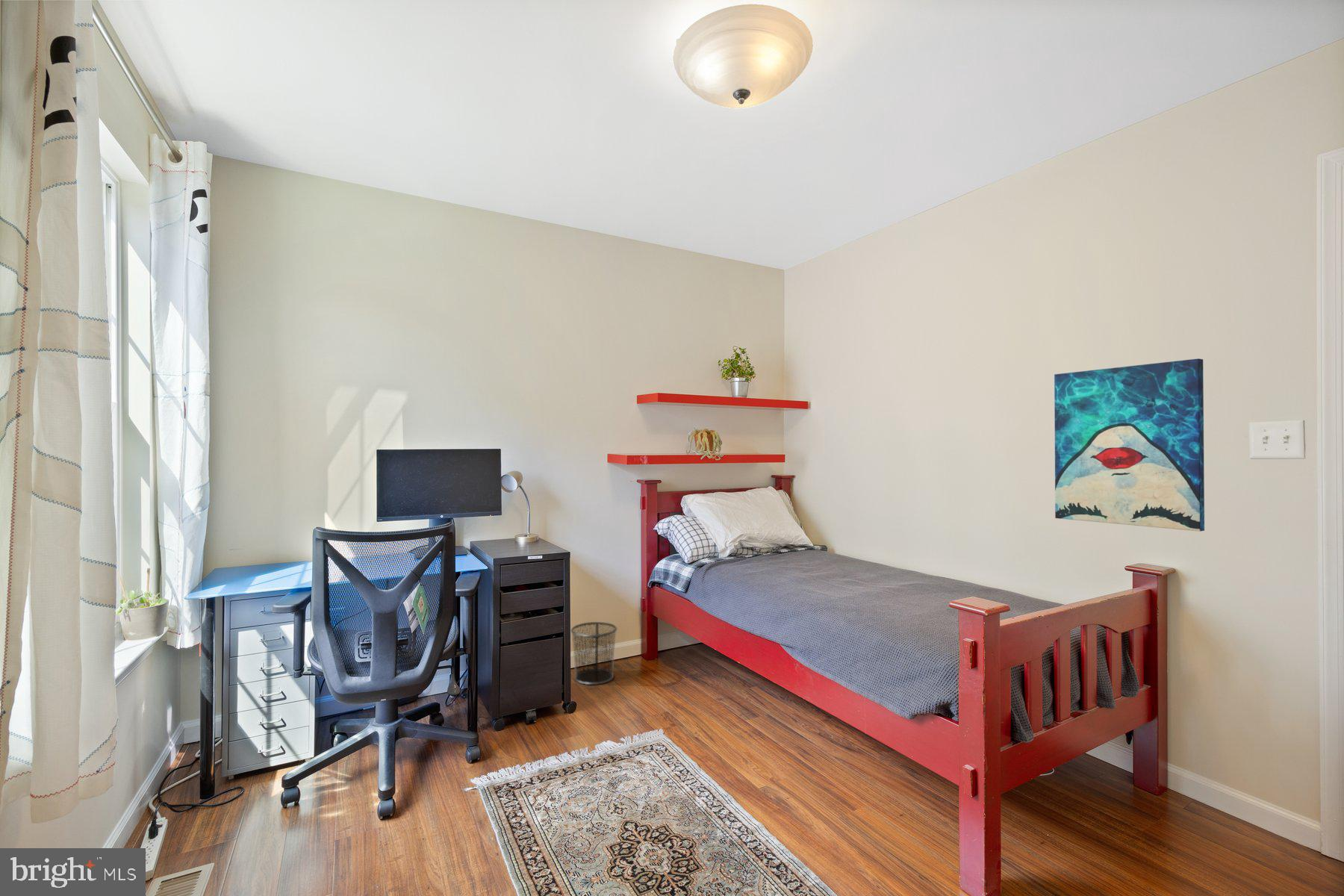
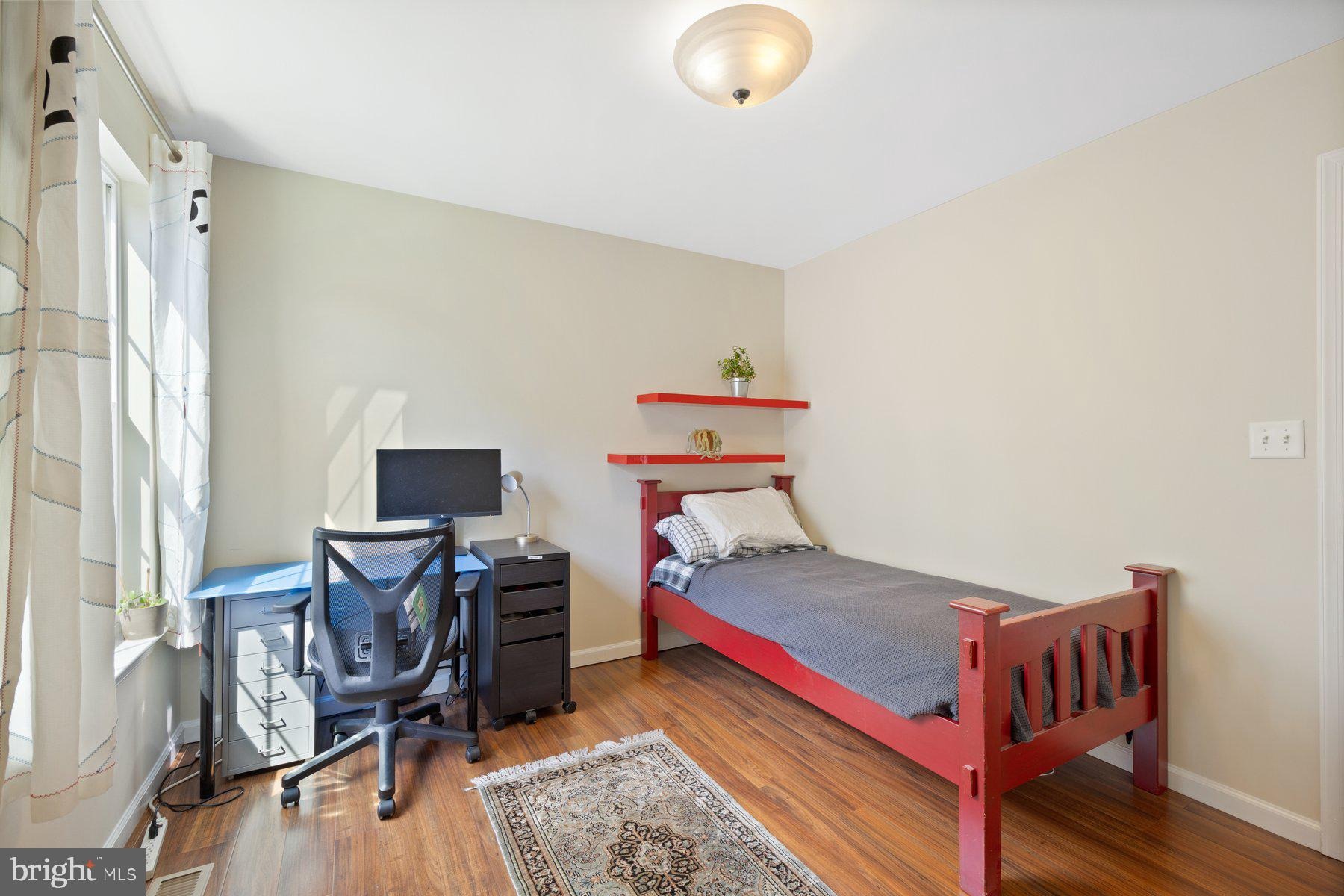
- wall art [1054,358,1205,532]
- waste bin [570,621,618,685]
